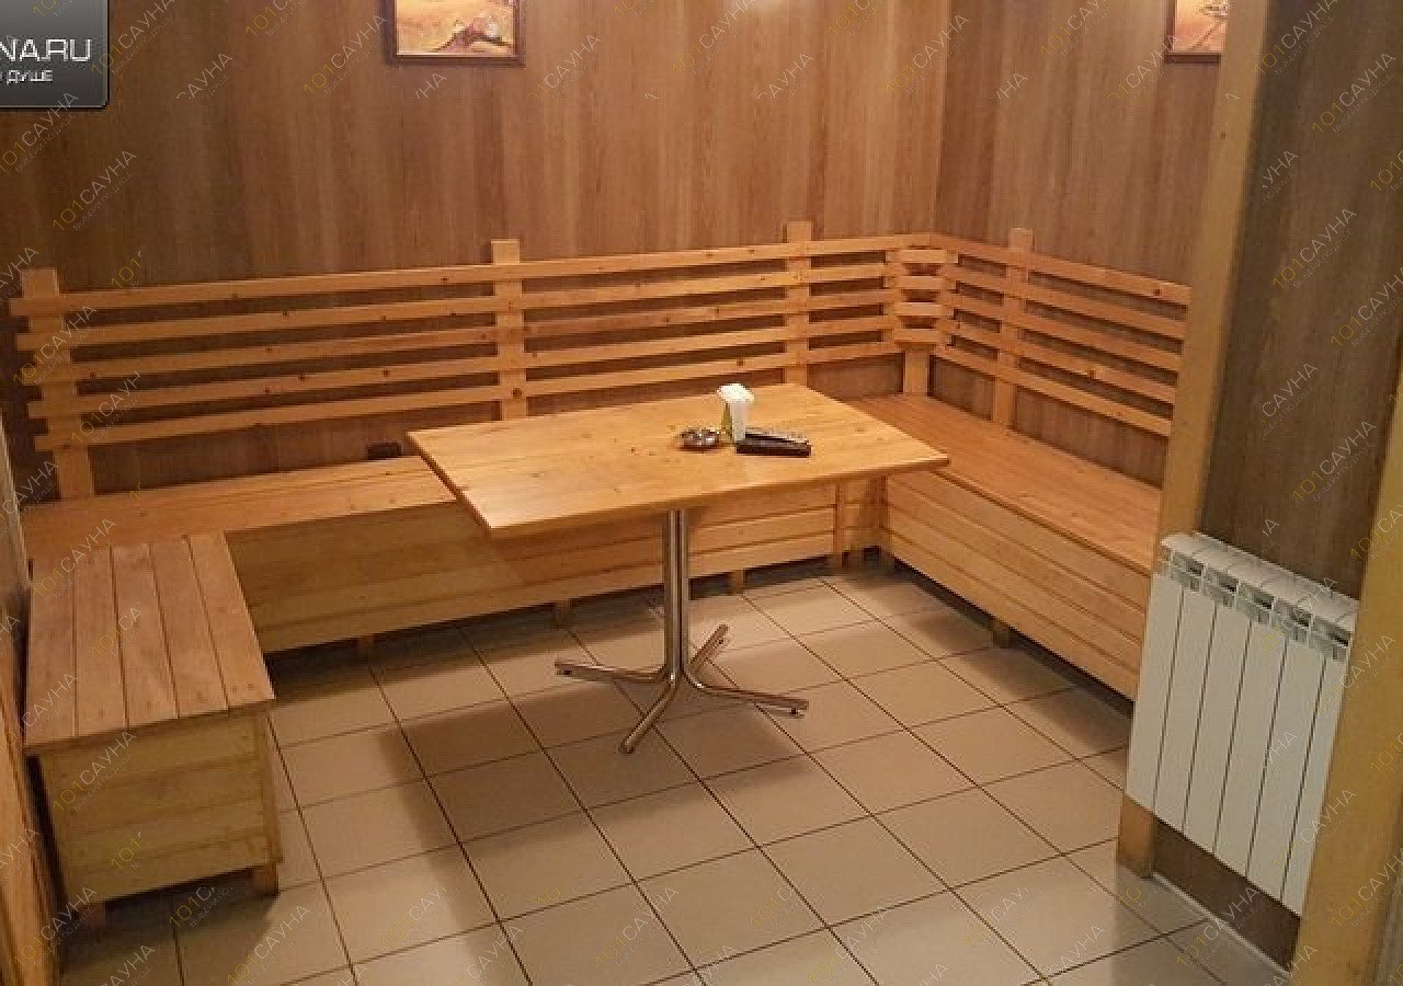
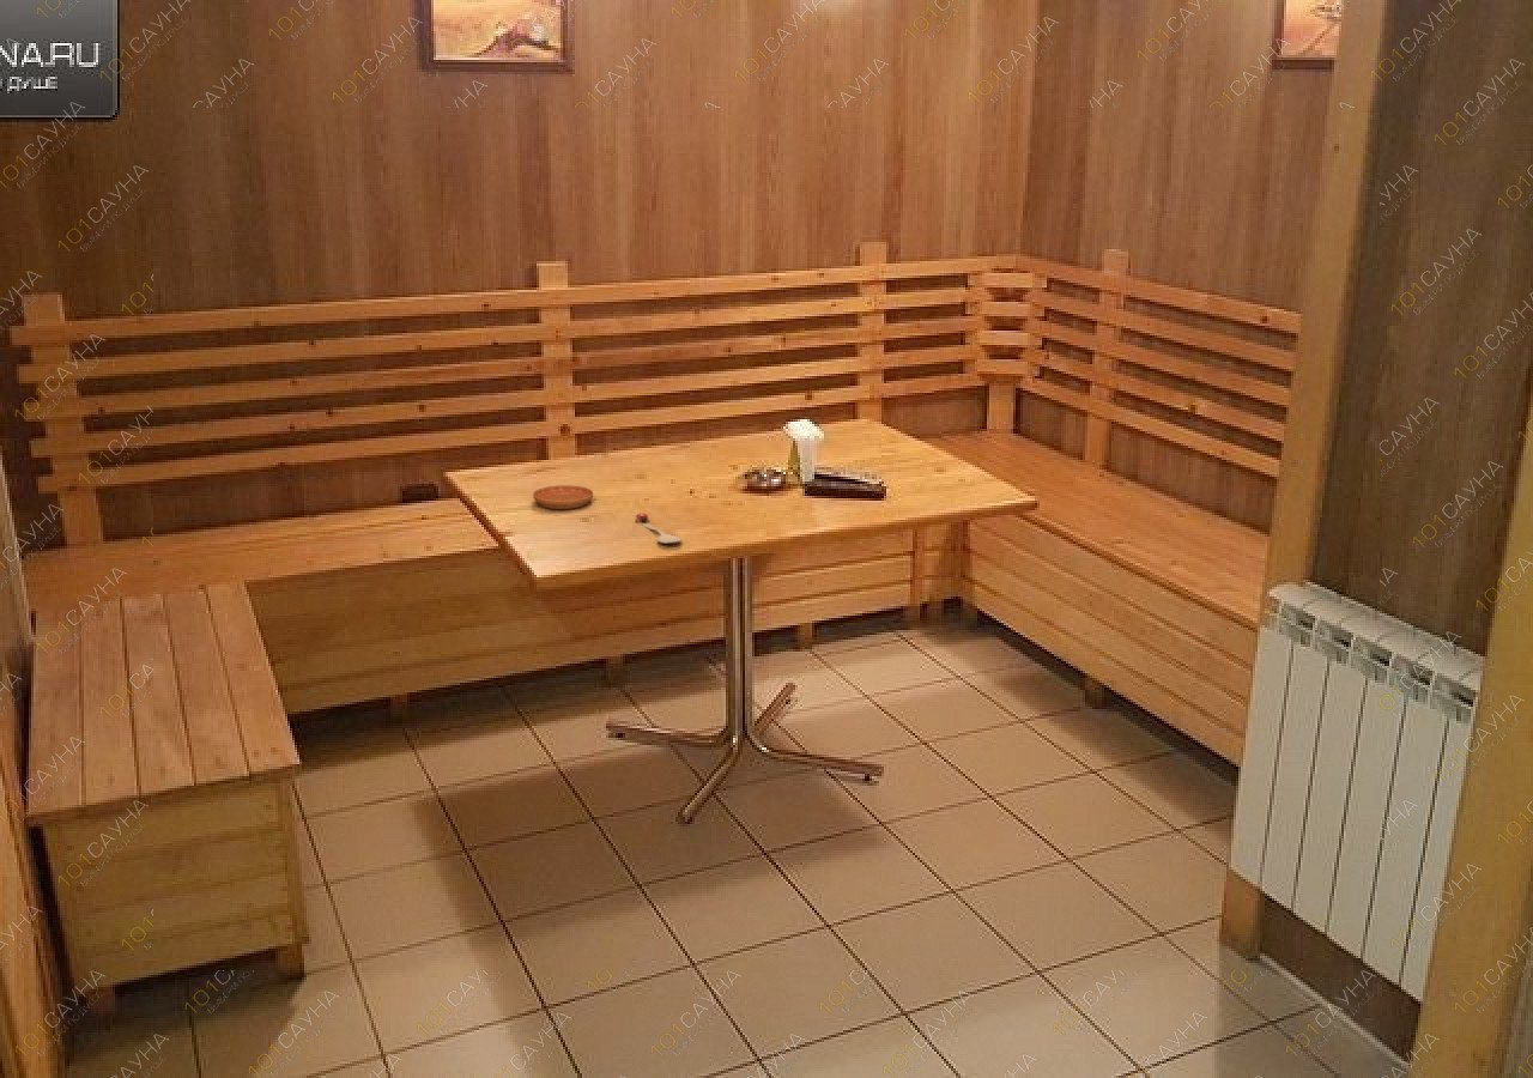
+ saucer [532,484,594,510]
+ spoon [635,513,683,545]
